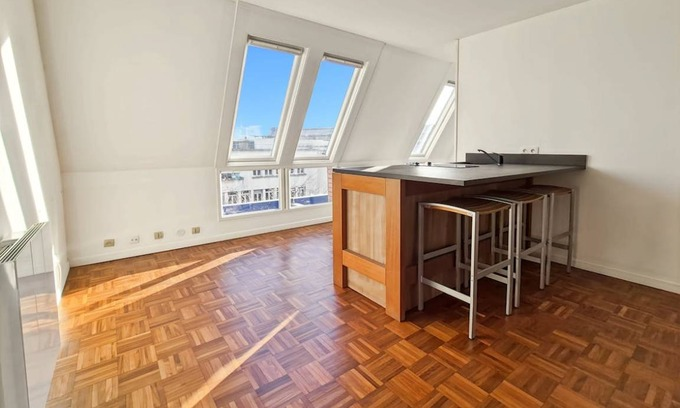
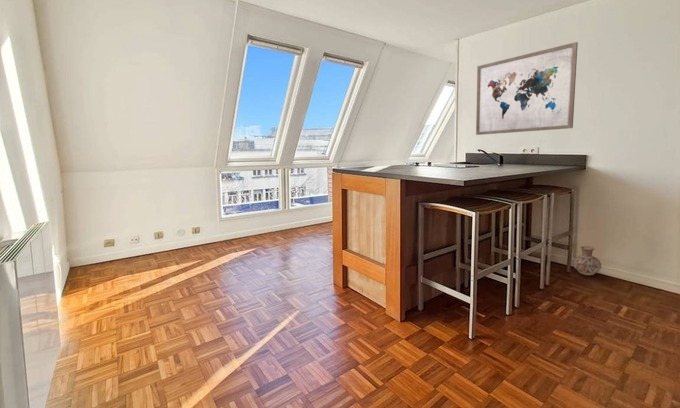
+ ceramic jug [572,245,602,276]
+ wall art [475,41,579,136]
